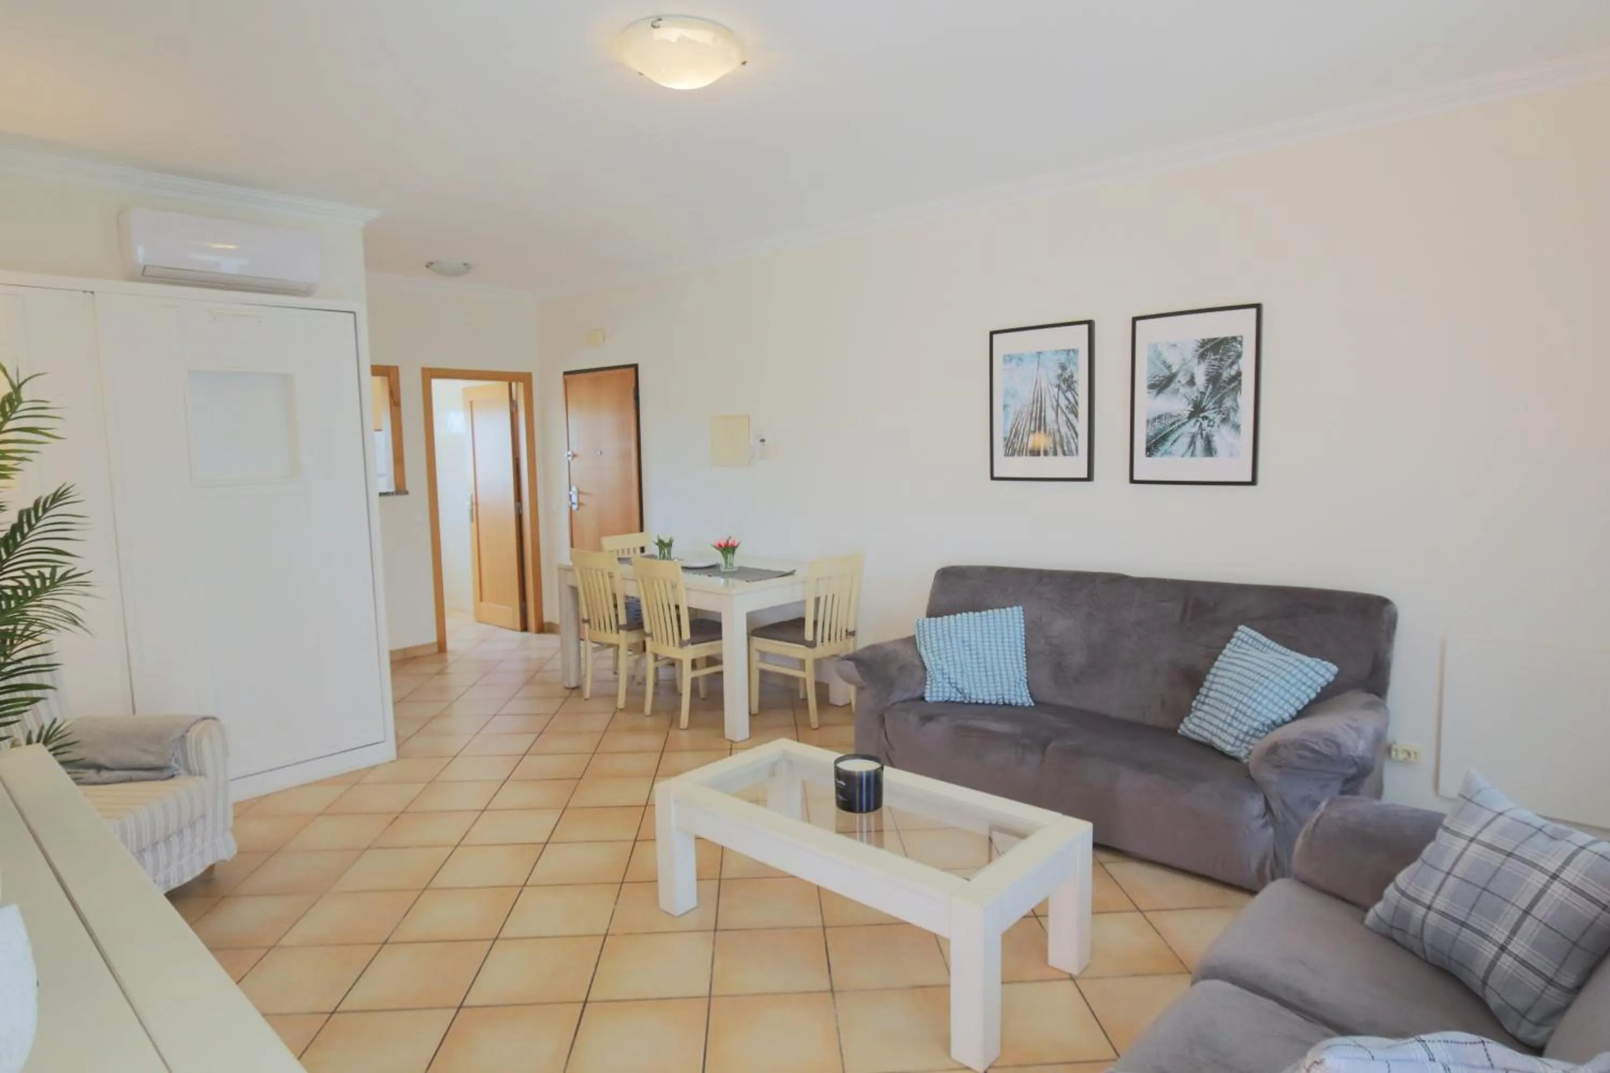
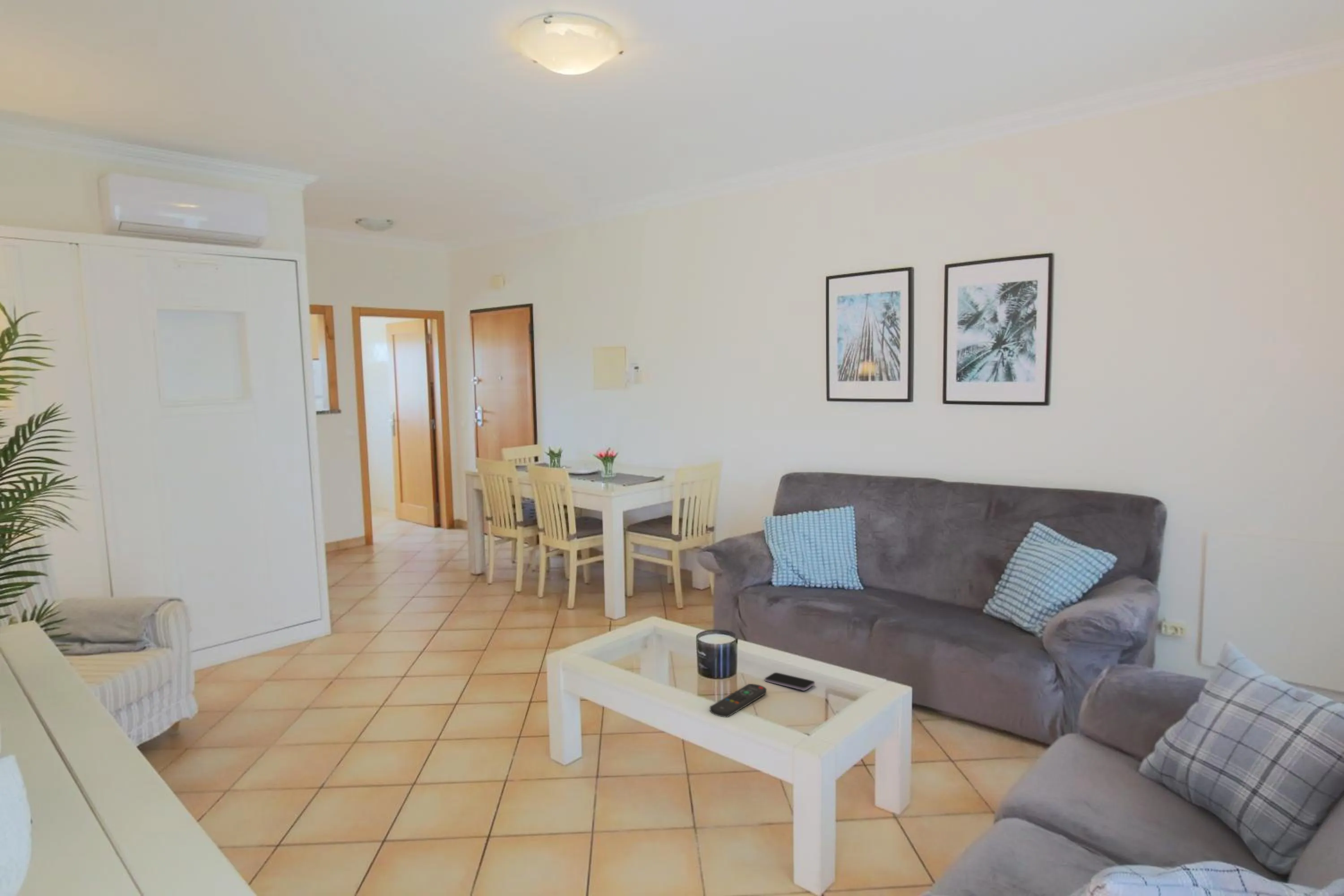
+ smartphone [764,672,815,691]
+ remote control [710,683,767,718]
